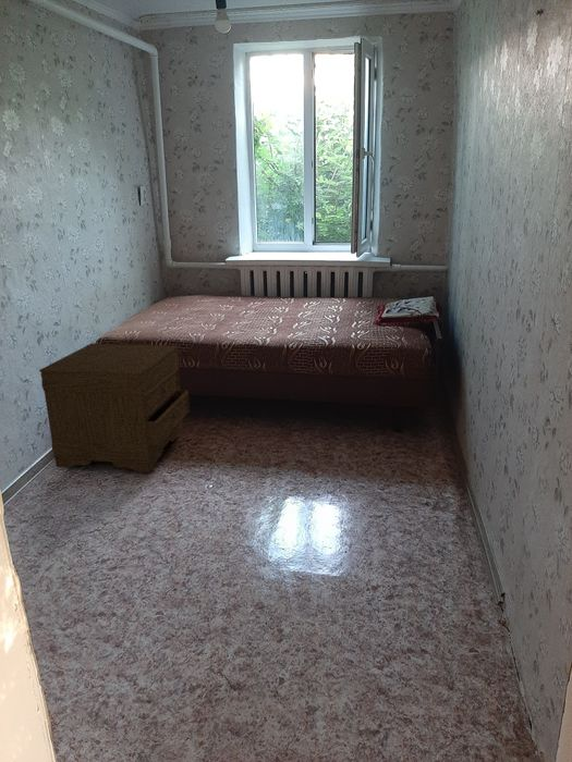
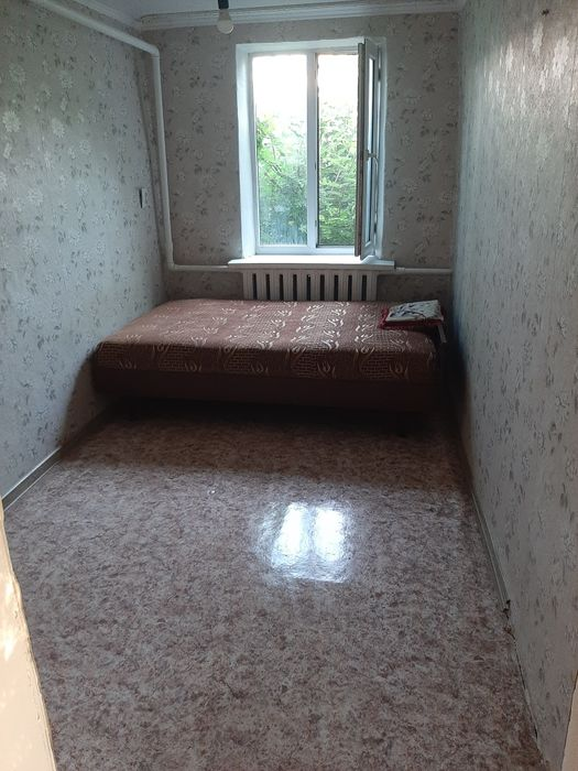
- nightstand [38,343,191,474]
